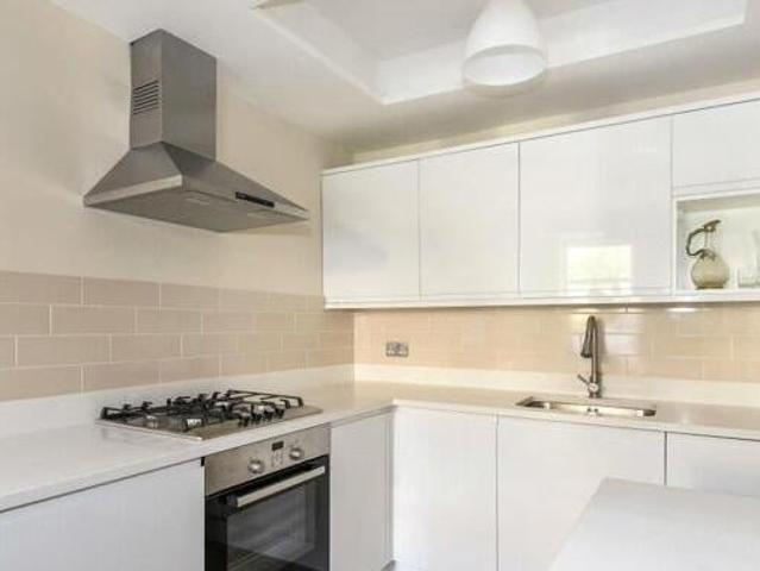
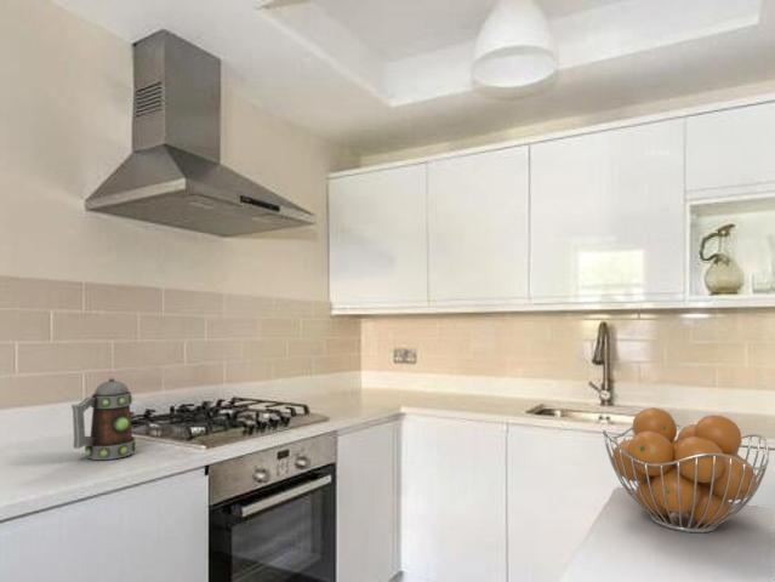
+ fruit basket [602,406,770,535]
+ mug [70,376,138,461]
